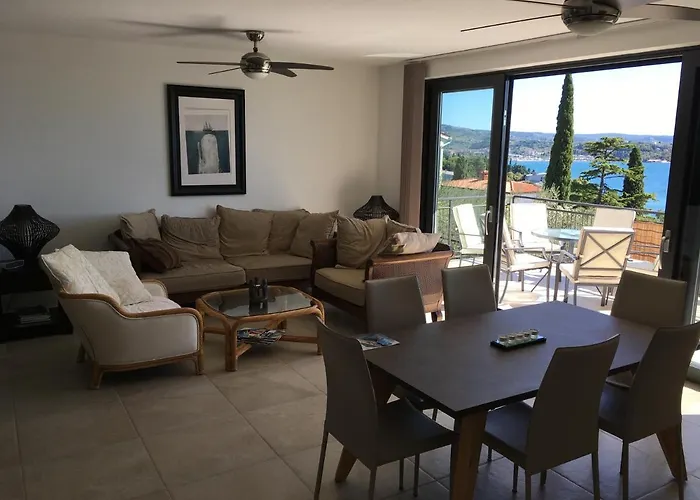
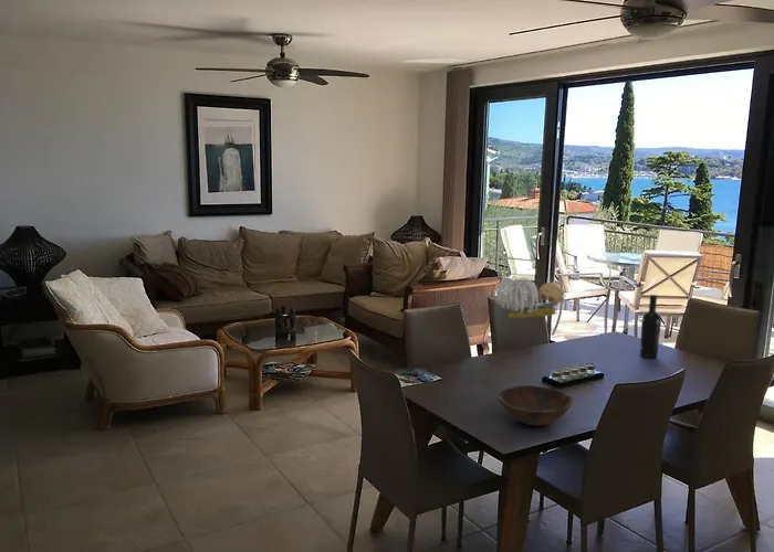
+ plant [481,272,574,382]
+ wine bottle [639,294,662,359]
+ bowl [496,384,575,426]
